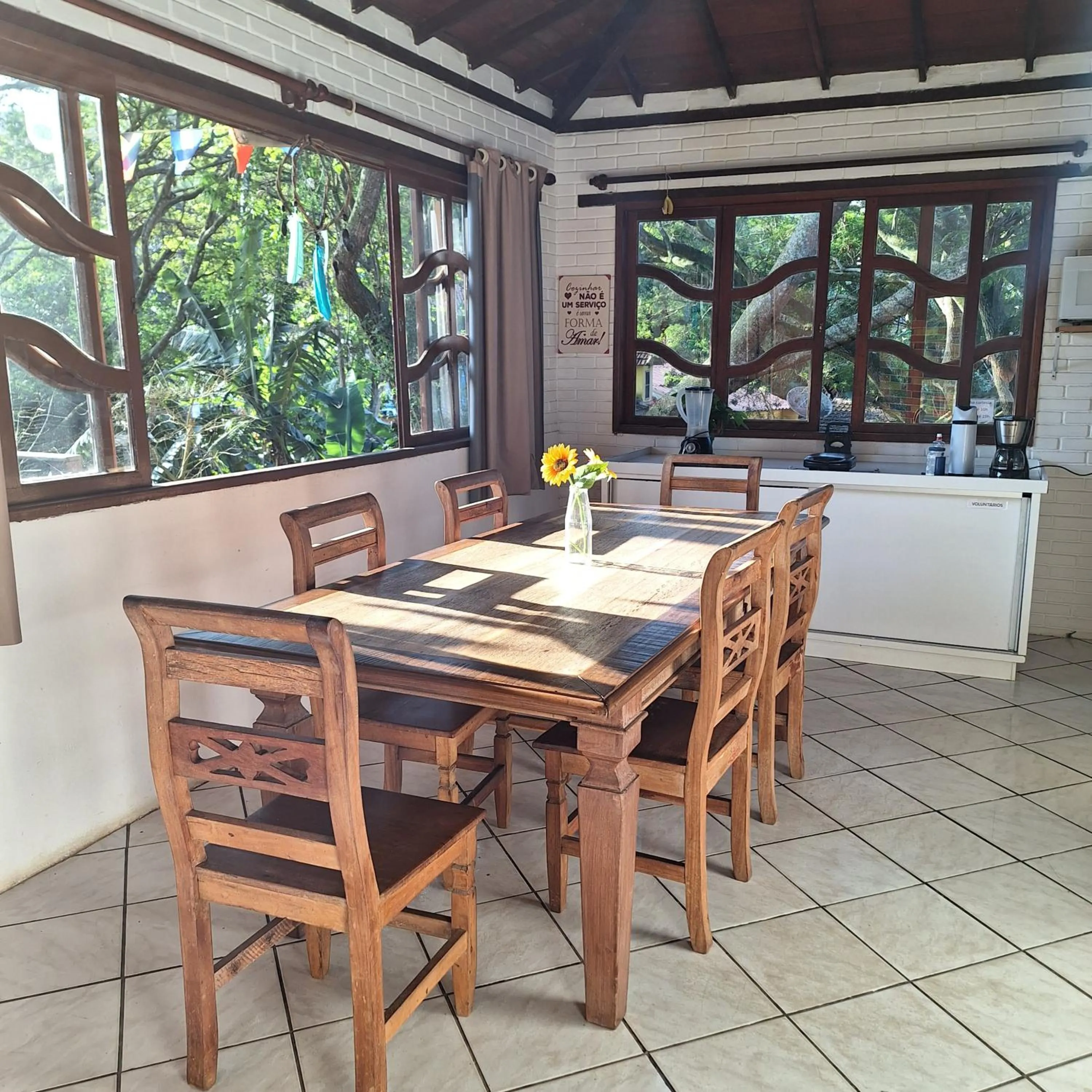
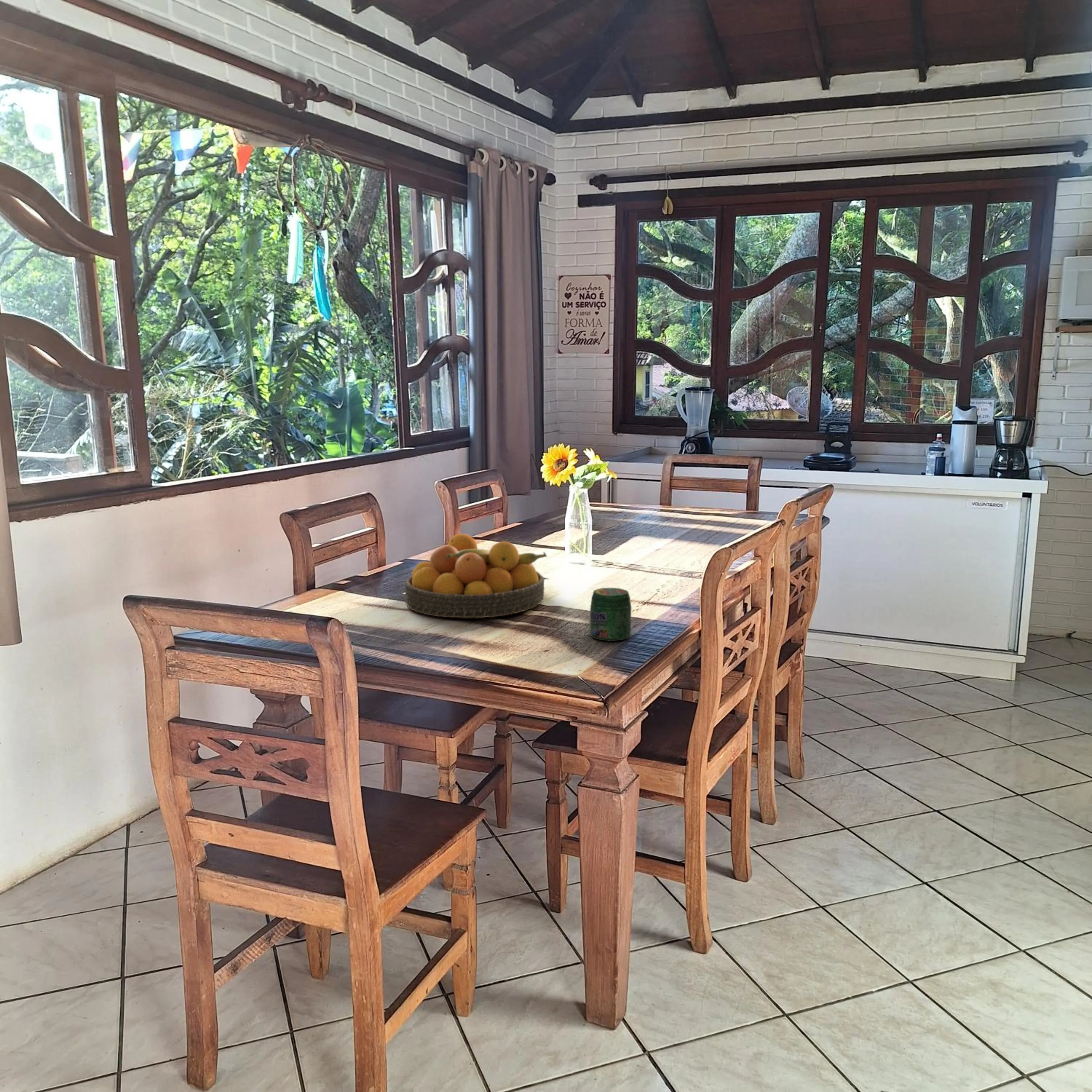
+ fruit bowl [404,533,548,618]
+ jar [590,587,632,641]
